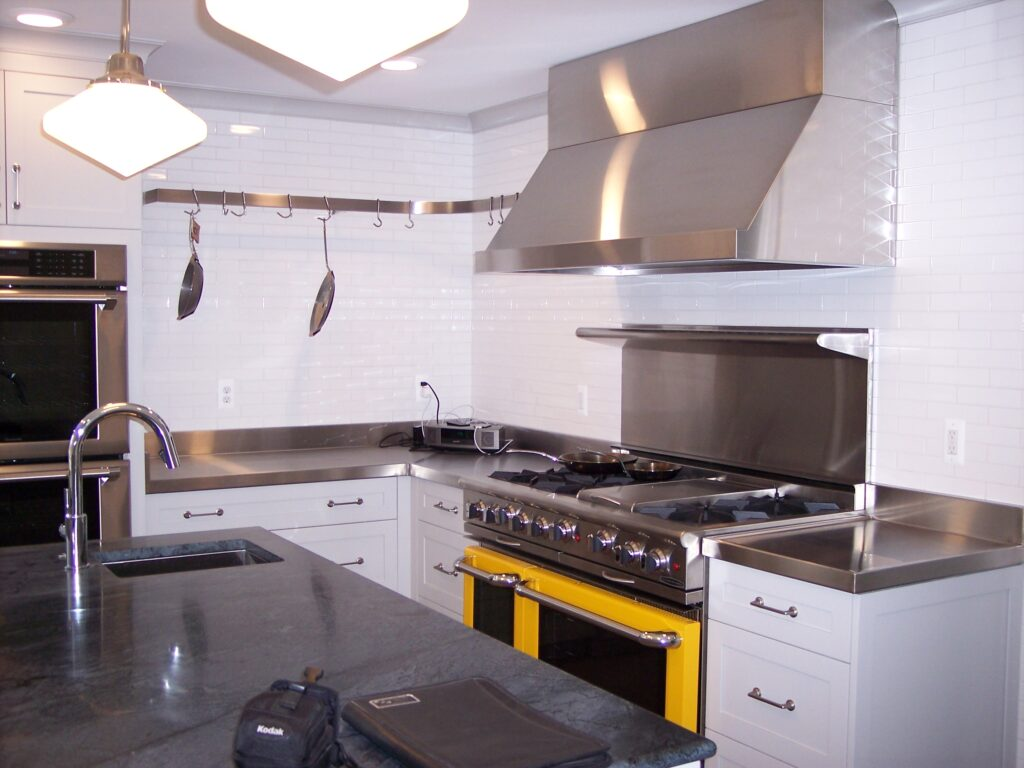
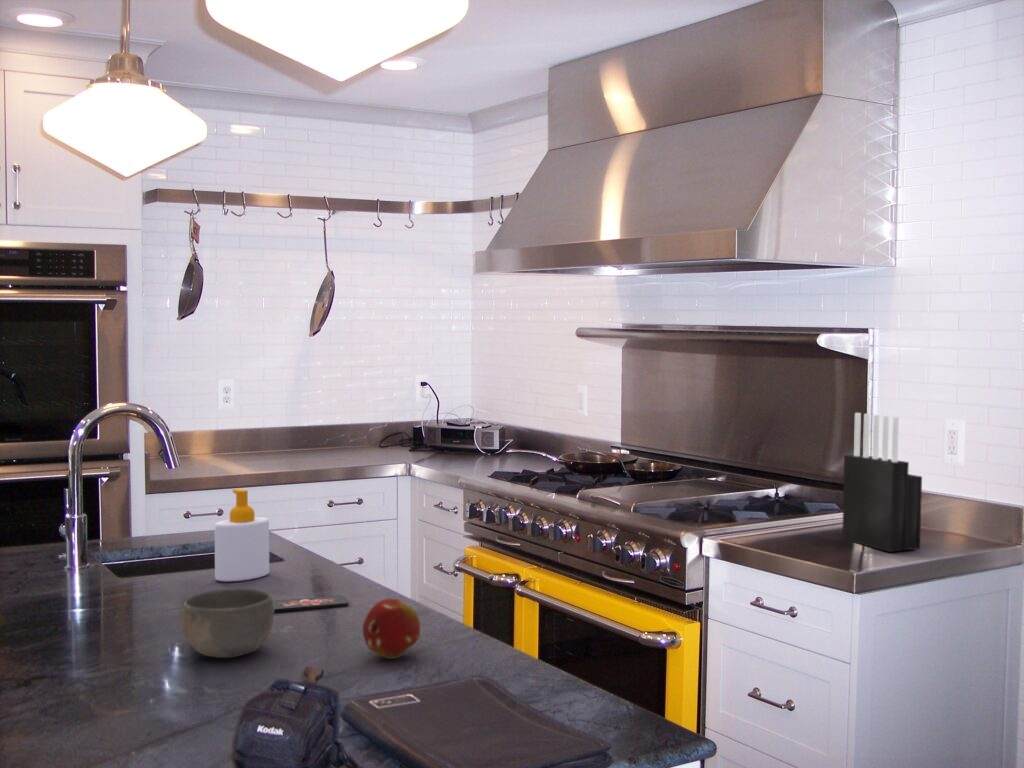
+ fruit [361,597,421,660]
+ knife block [841,412,923,553]
+ soap bottle [214,488,270,582]
+ smartphone [272,594,350,613]
+ bowl [180,587,275,659]
